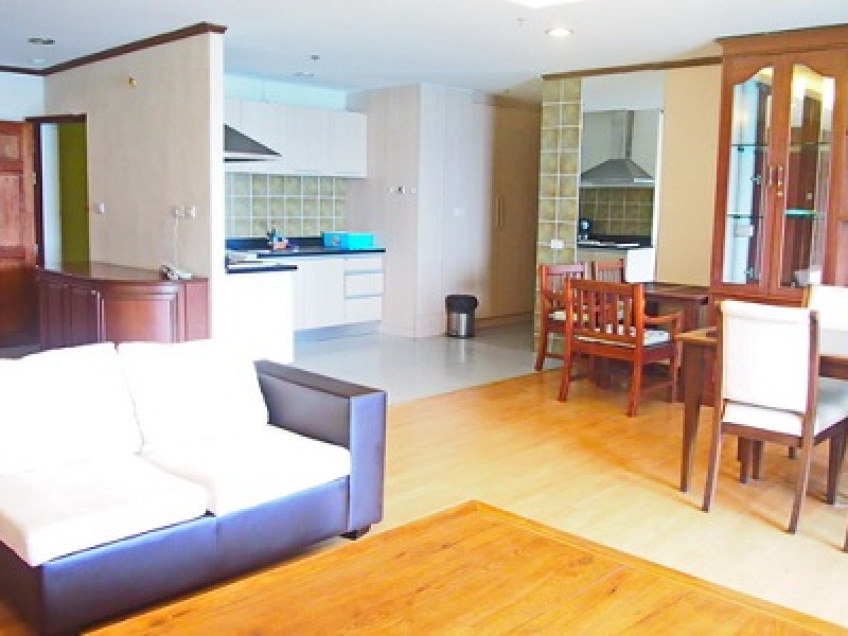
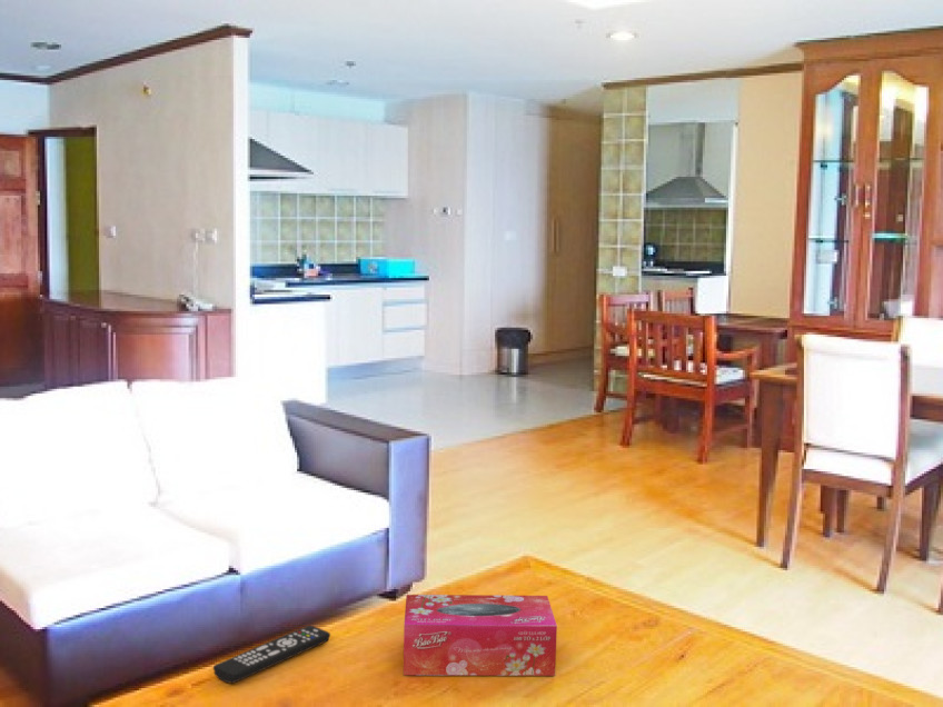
+ tissue box [403,594,558,677]
+ remote control [212,625,331,684]
